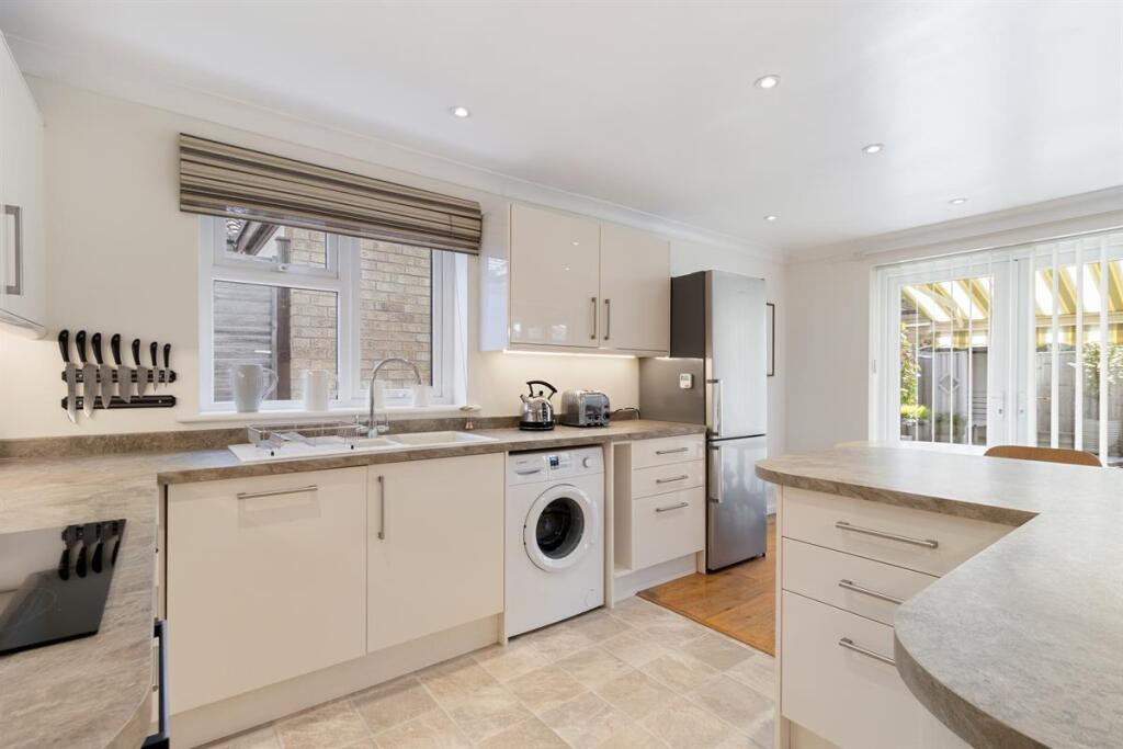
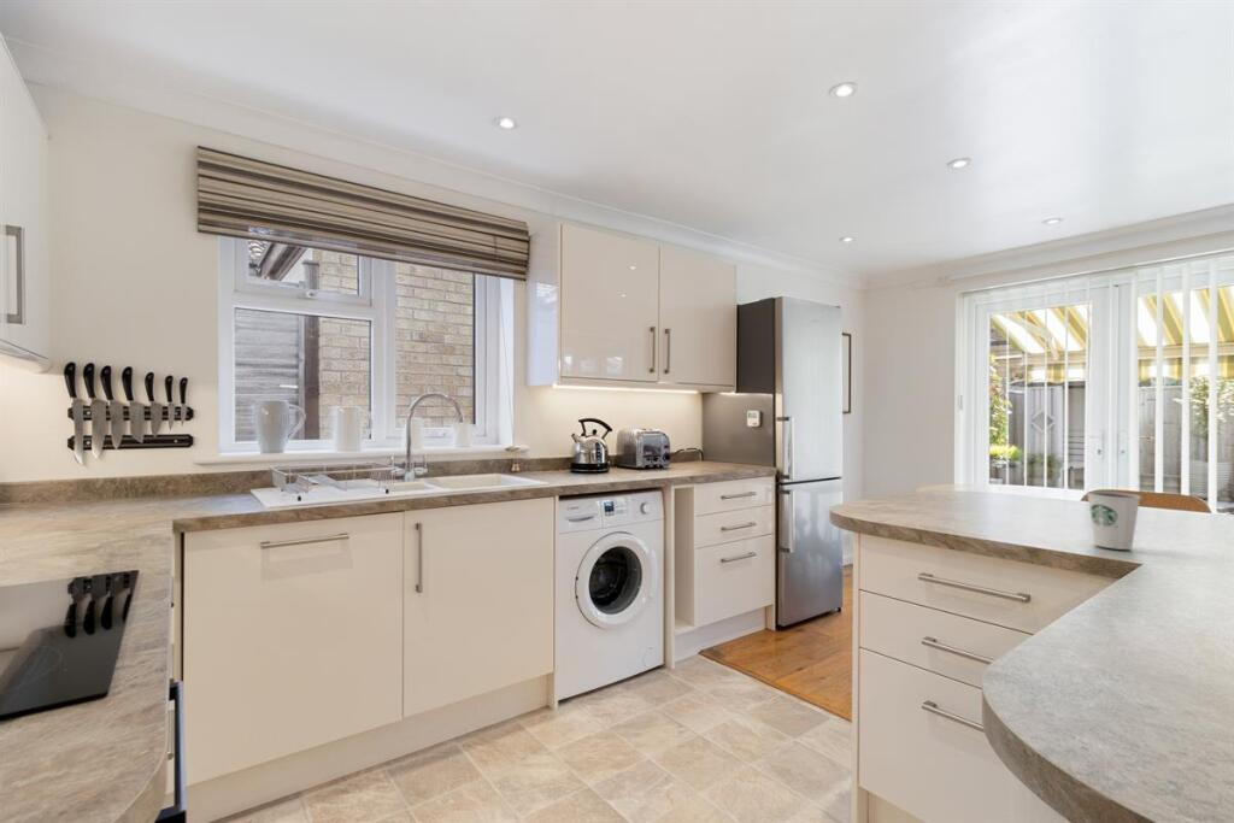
+ dixie cup [1086,490,1142,551]
